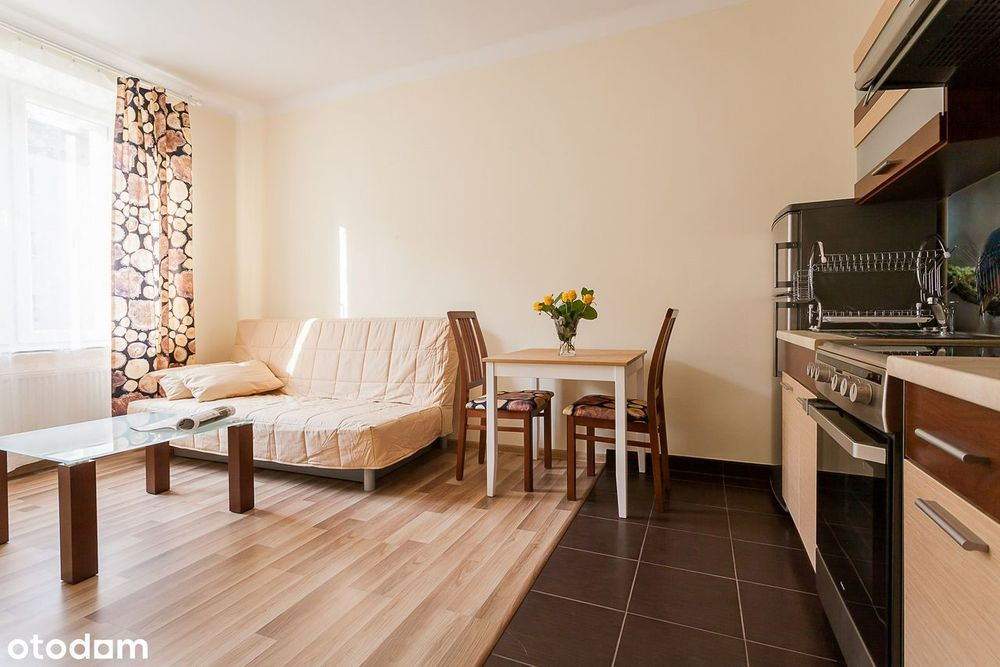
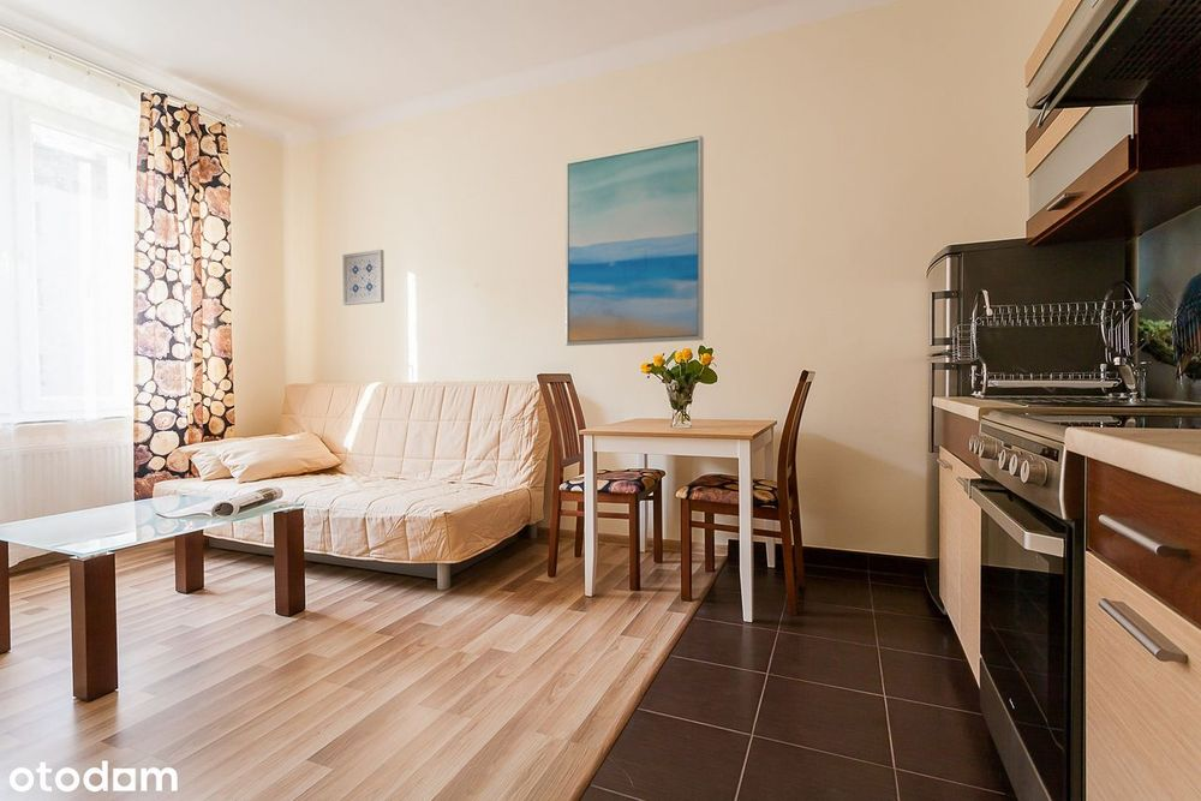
+ wall art [341,249,386,306]
+ wall art [563,135,705,347]
